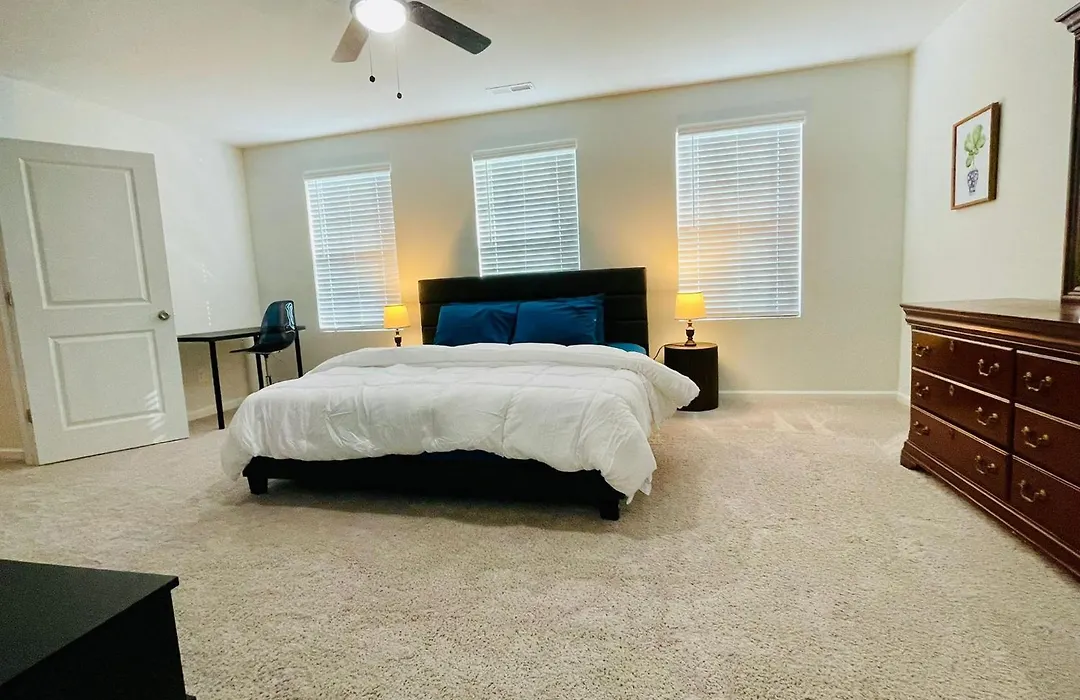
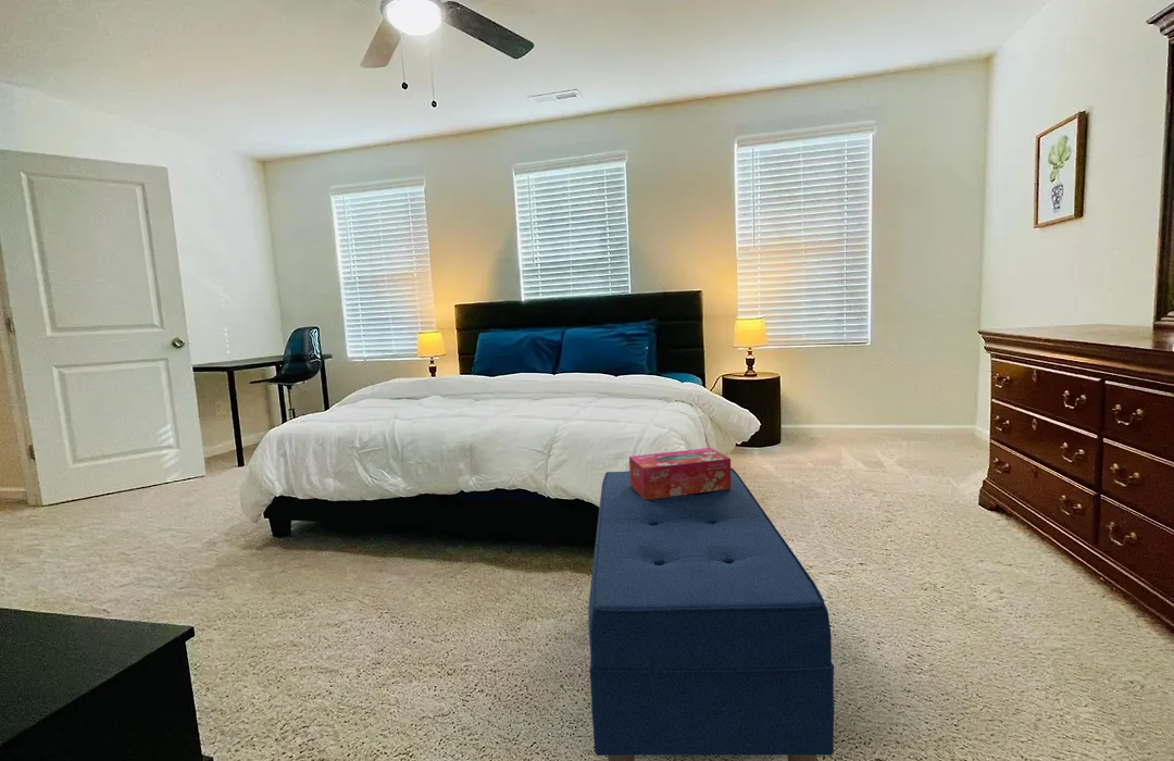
+ tissue box [628,447,732,499]
+ bench [587,466,835,761]
